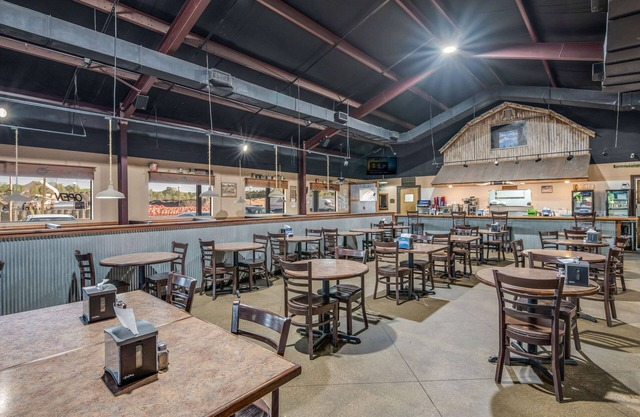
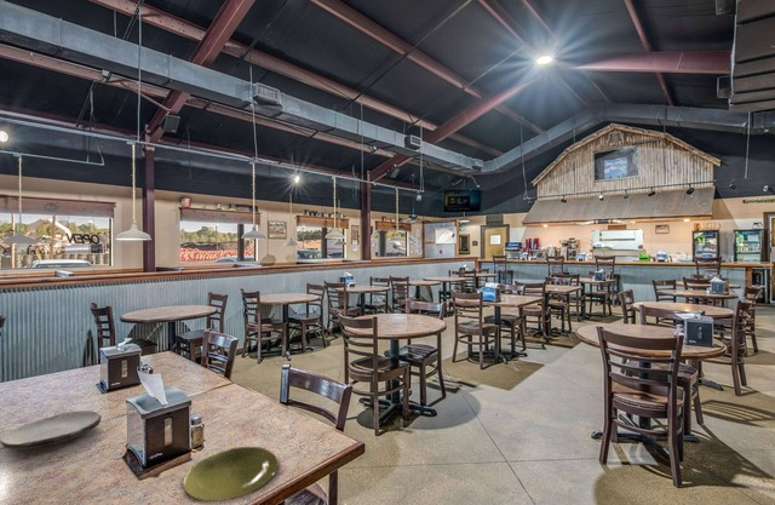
+ plate [0,409,102,451]
+ plate [183,446,280,503]
